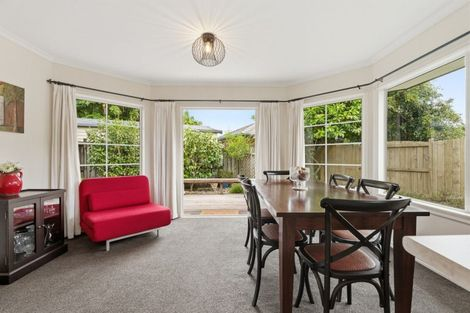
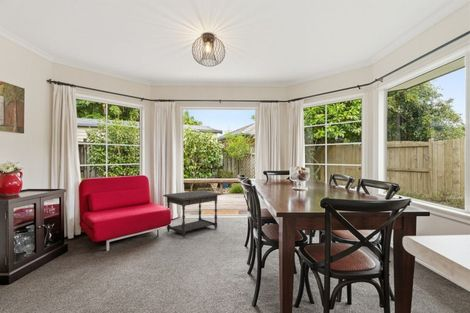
+ side table [162,190,222,239]
